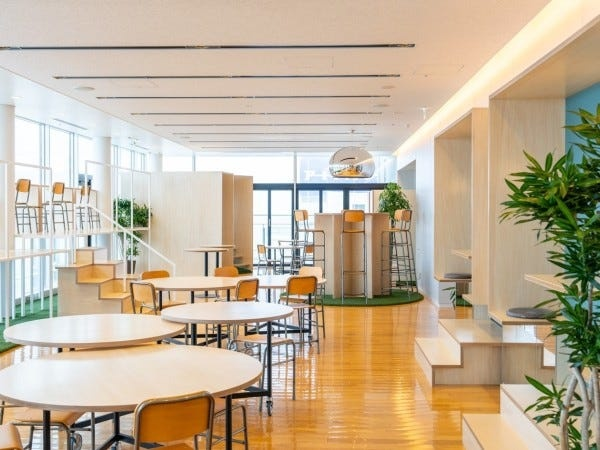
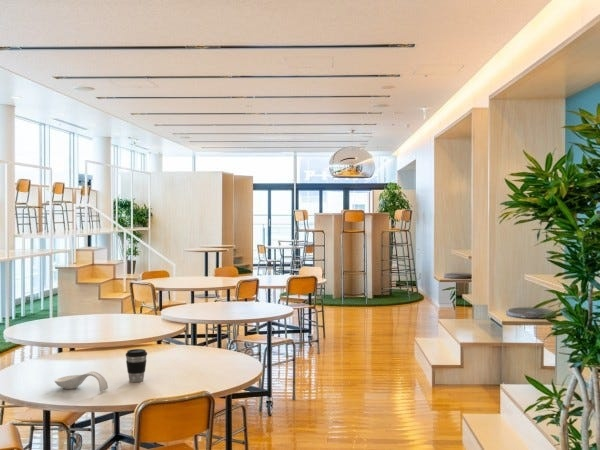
+ coffee cup [125,348,148,383]
+ spoon rest [54,370,109,392]
